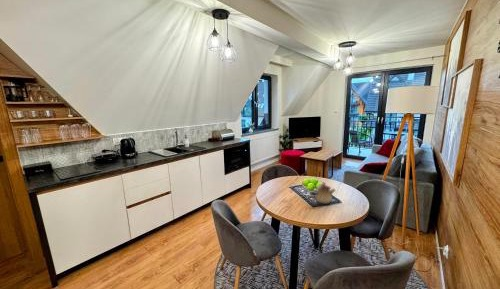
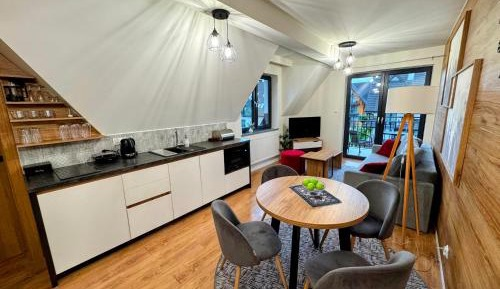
- teapot [309,181,337,205]
